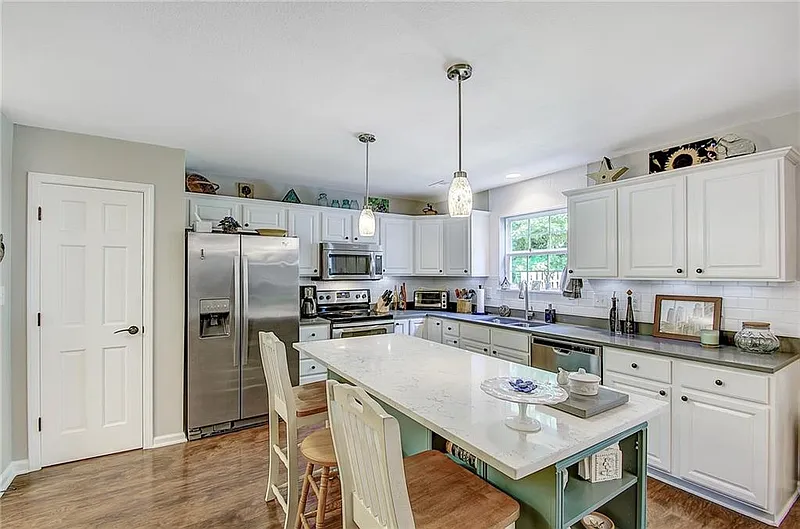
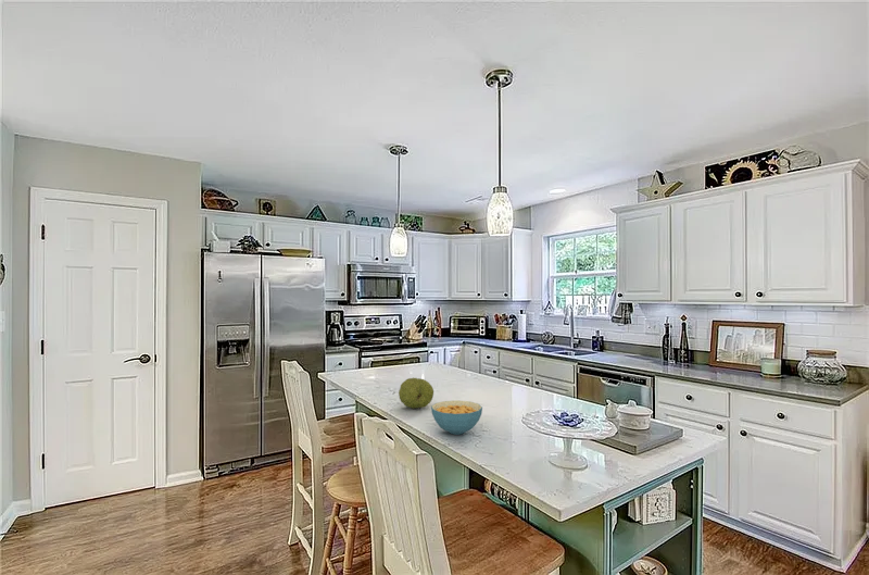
+ fruit [398,377,434,410]
+ cereal bowl [430,399,483,436]
